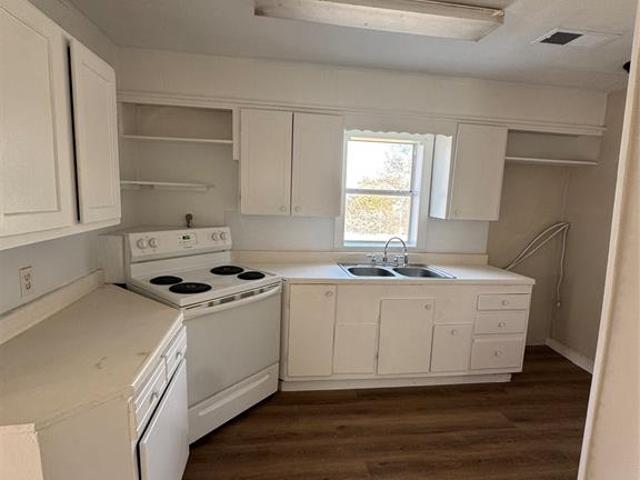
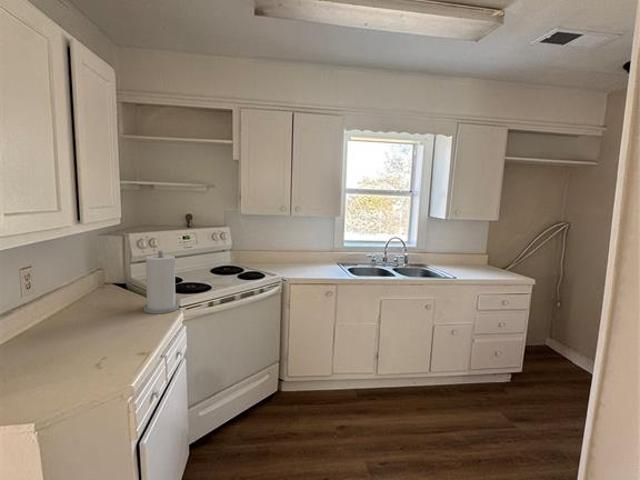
+ paper towel [143,250,180,315]
